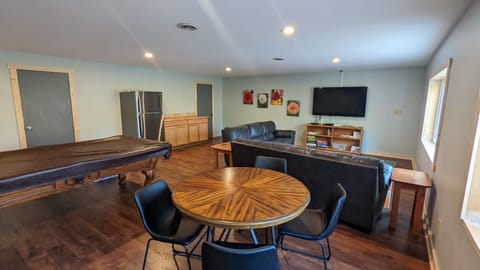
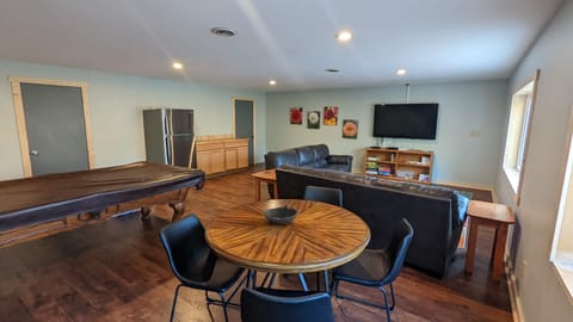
+ bowl [263,203,300,225]
